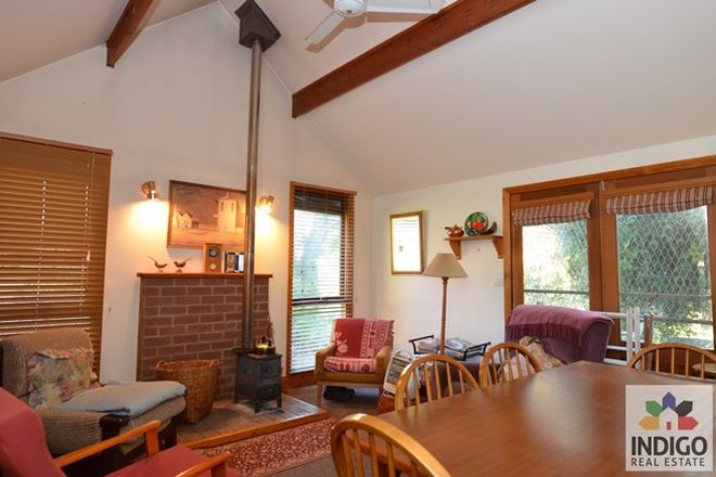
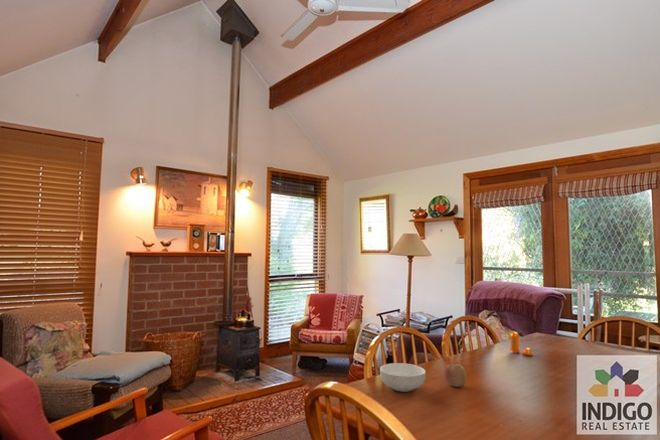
+ cereal bowl [379,362,426,393]
+ apple [444,363,467,388]
+ pepper shaker [509,331,534,356]
